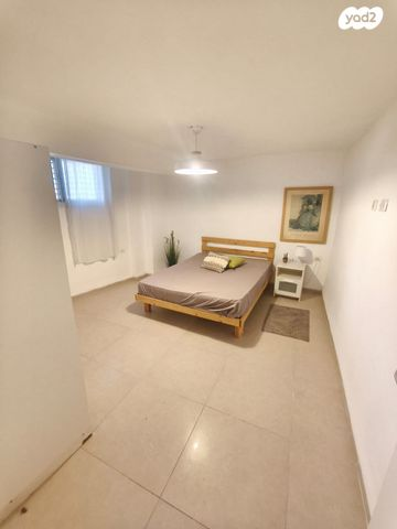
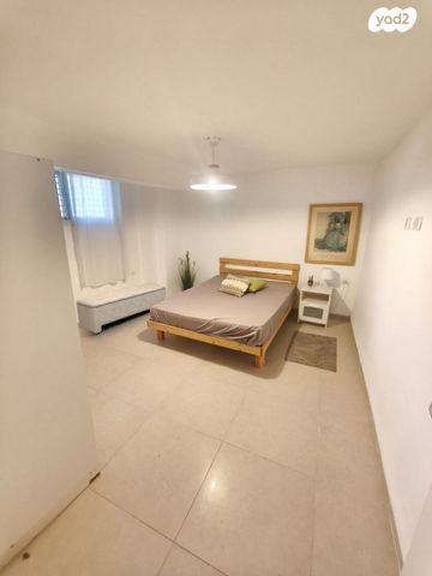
+ bench [76,282,168,335]
